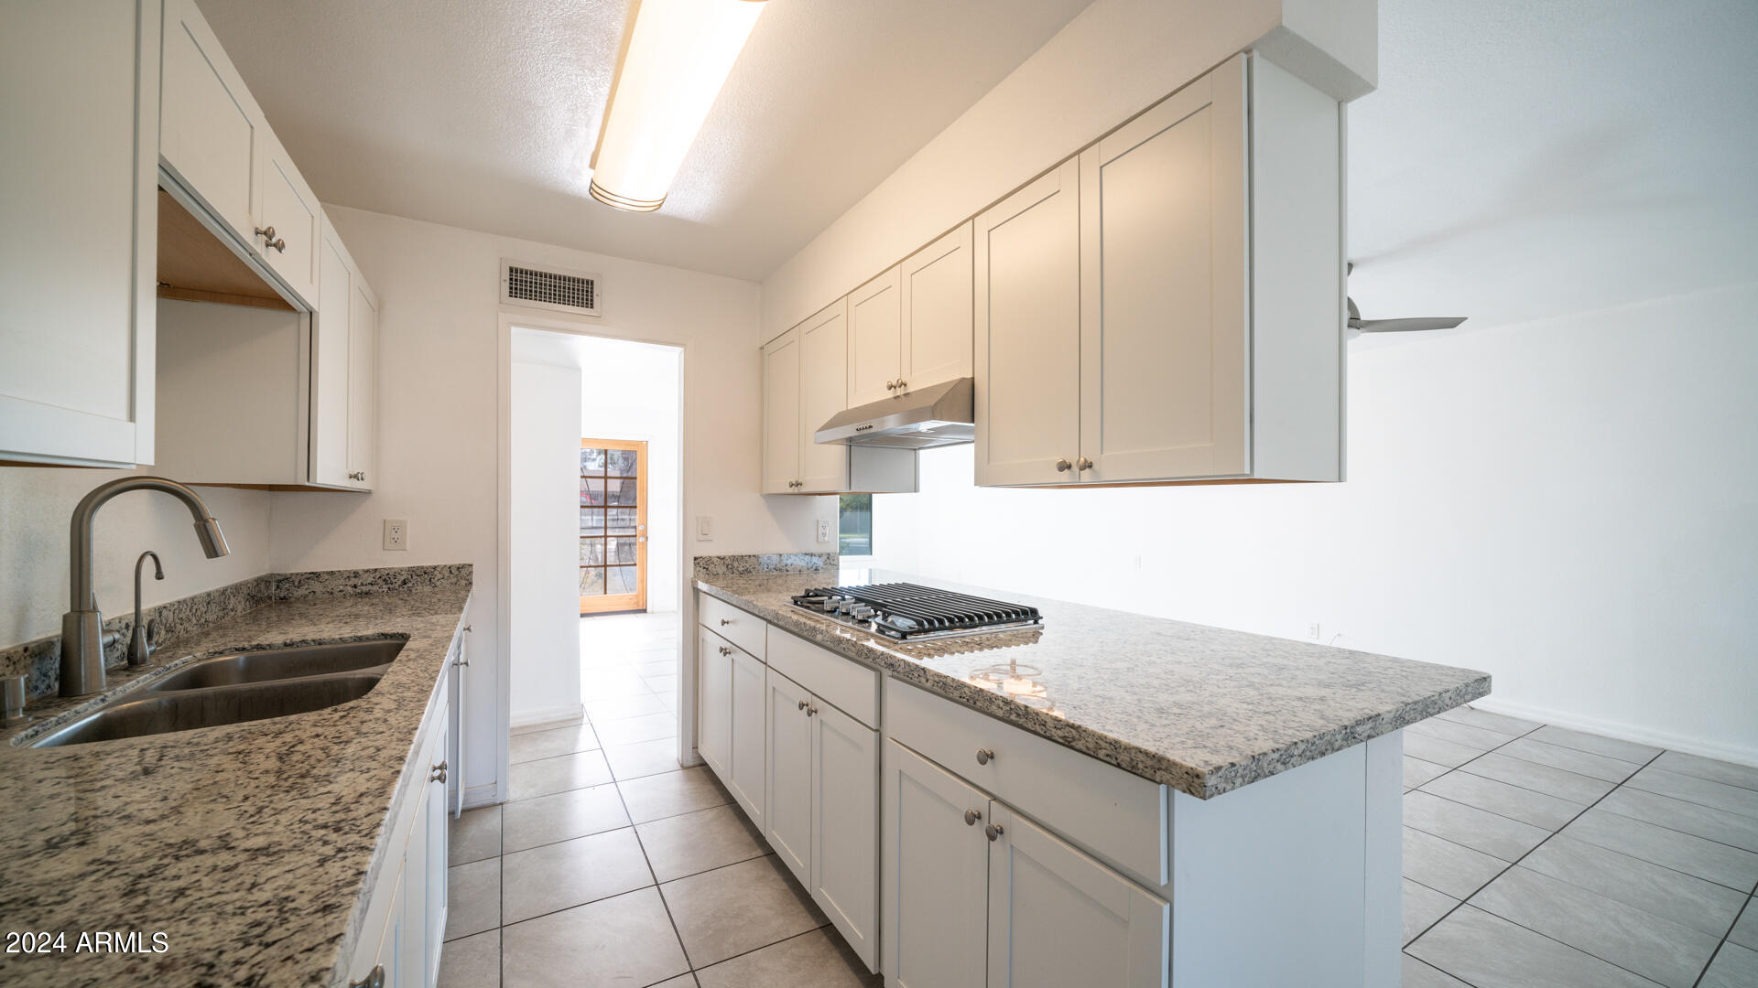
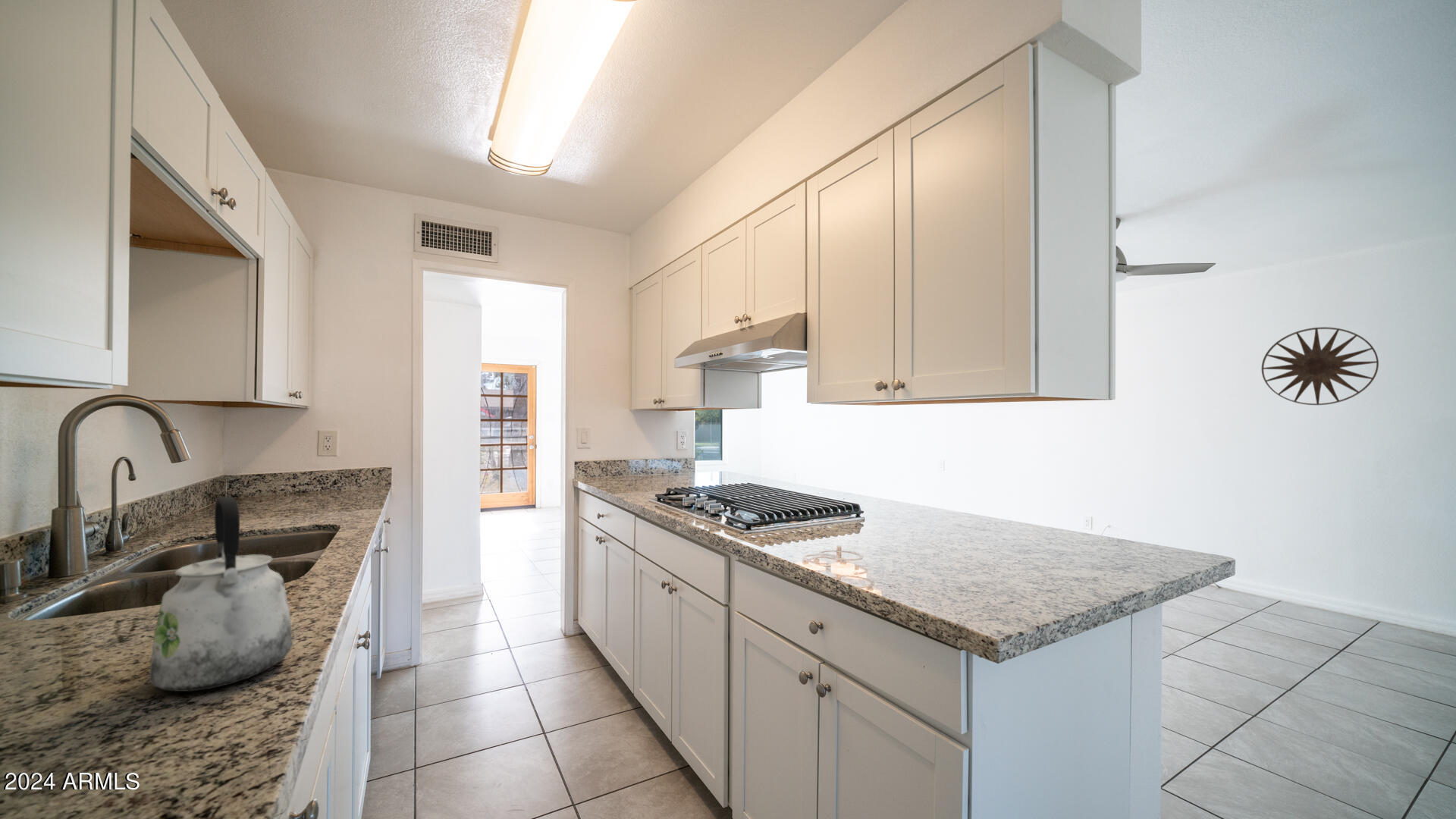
+ kettle [149,496,293,692]
+ wall art [1261,327,1379,406]
